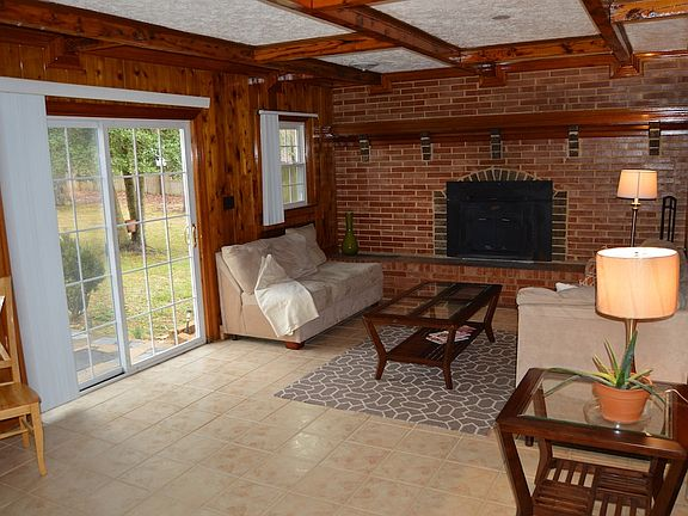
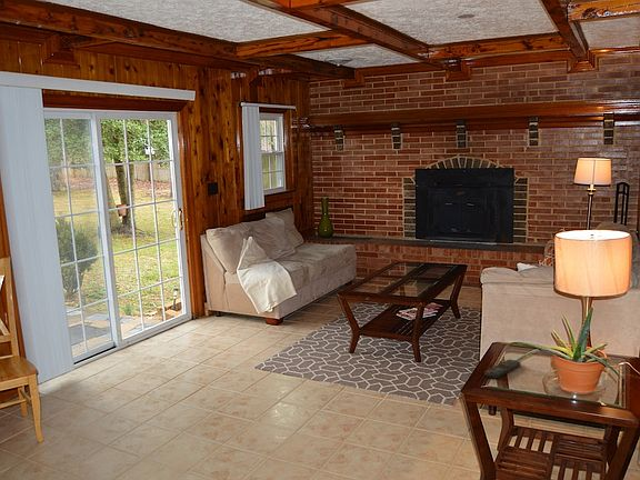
+ remote control [483,359,521,379]
